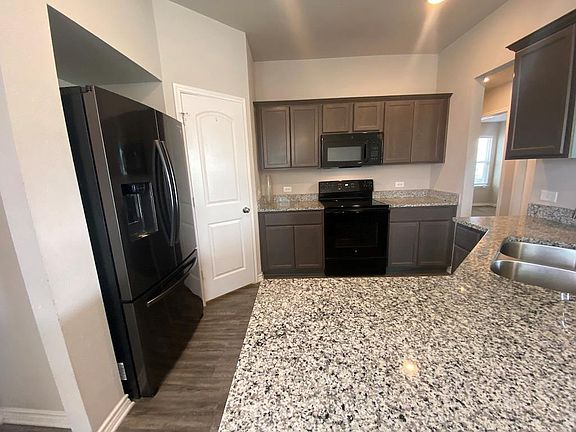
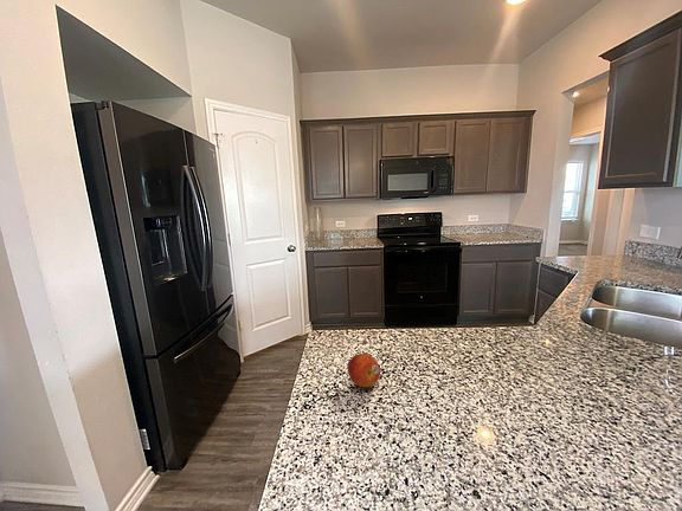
+ fruit [347,352,381,388]
